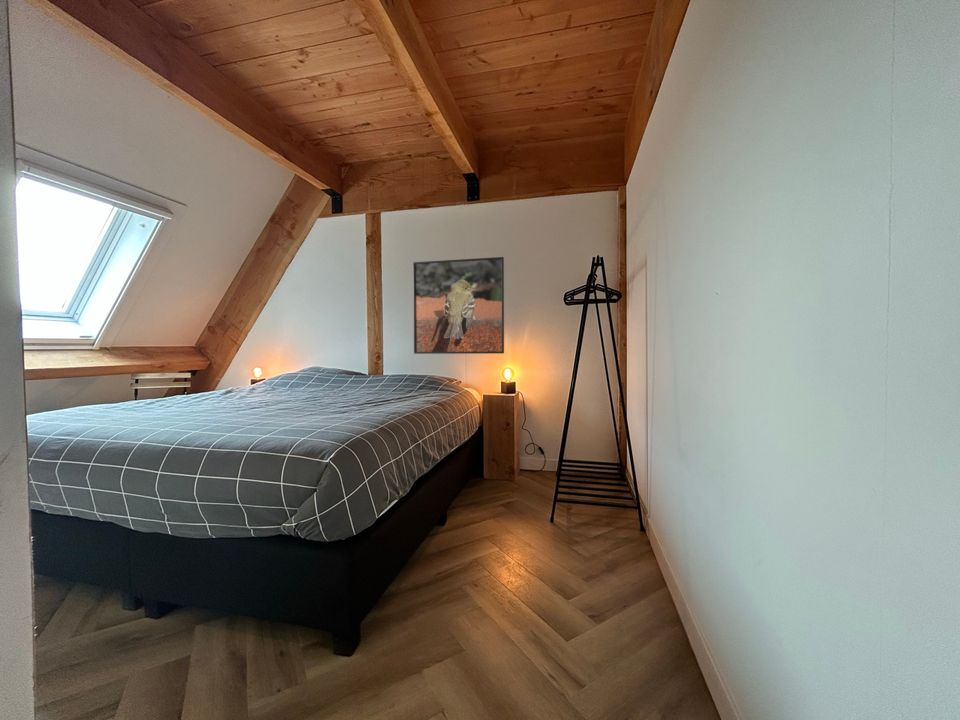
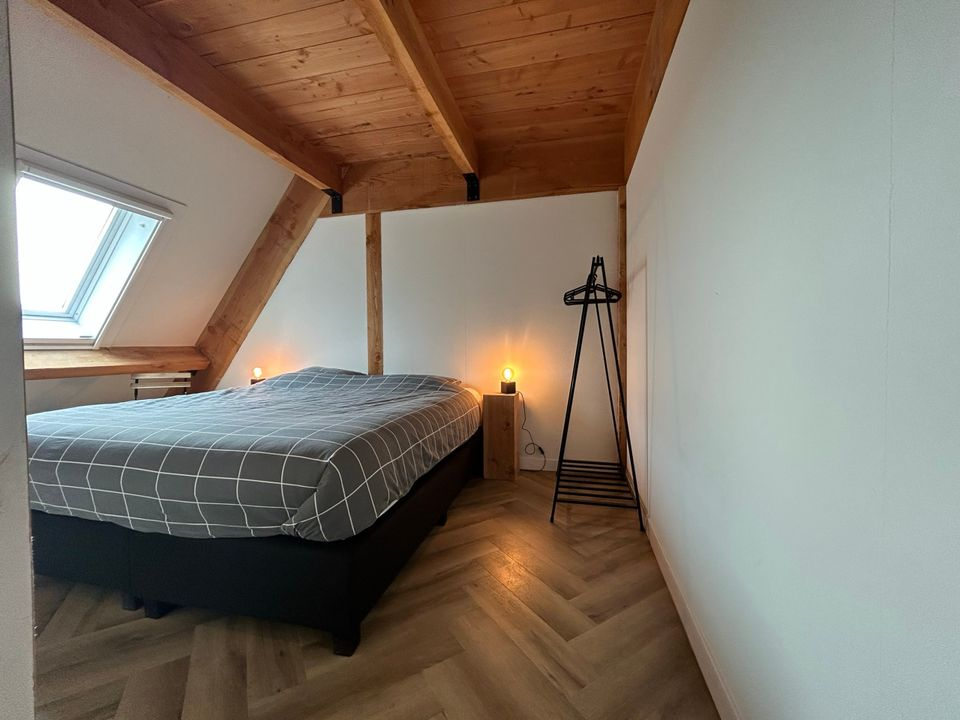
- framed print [412,256,505,355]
